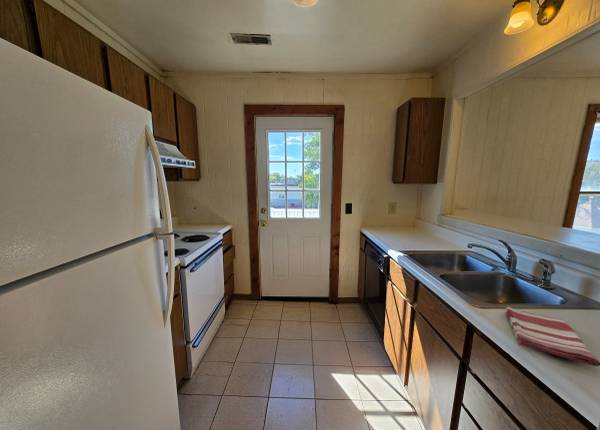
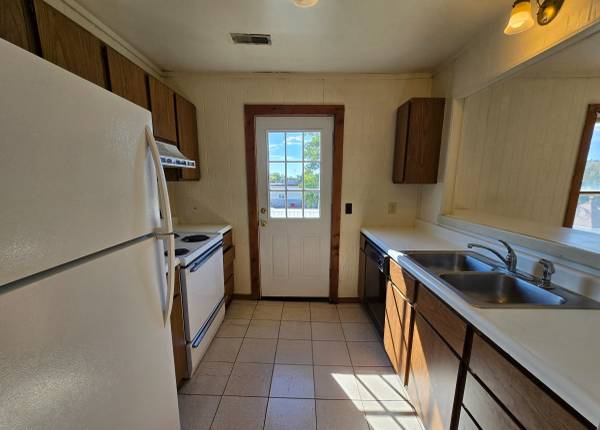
- dish towel [505,306,600,367]
